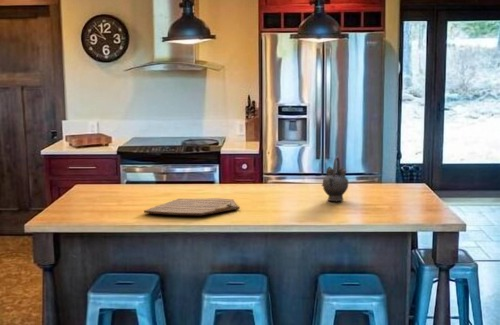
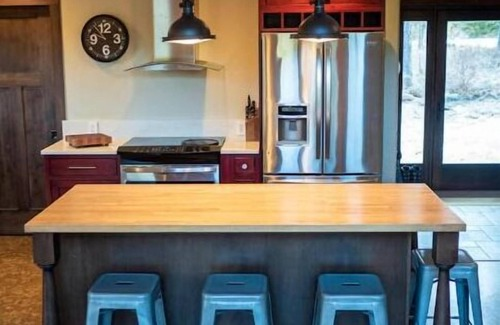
- teapot [321,156,349,202]
- cutting board [143,197,241,216]
